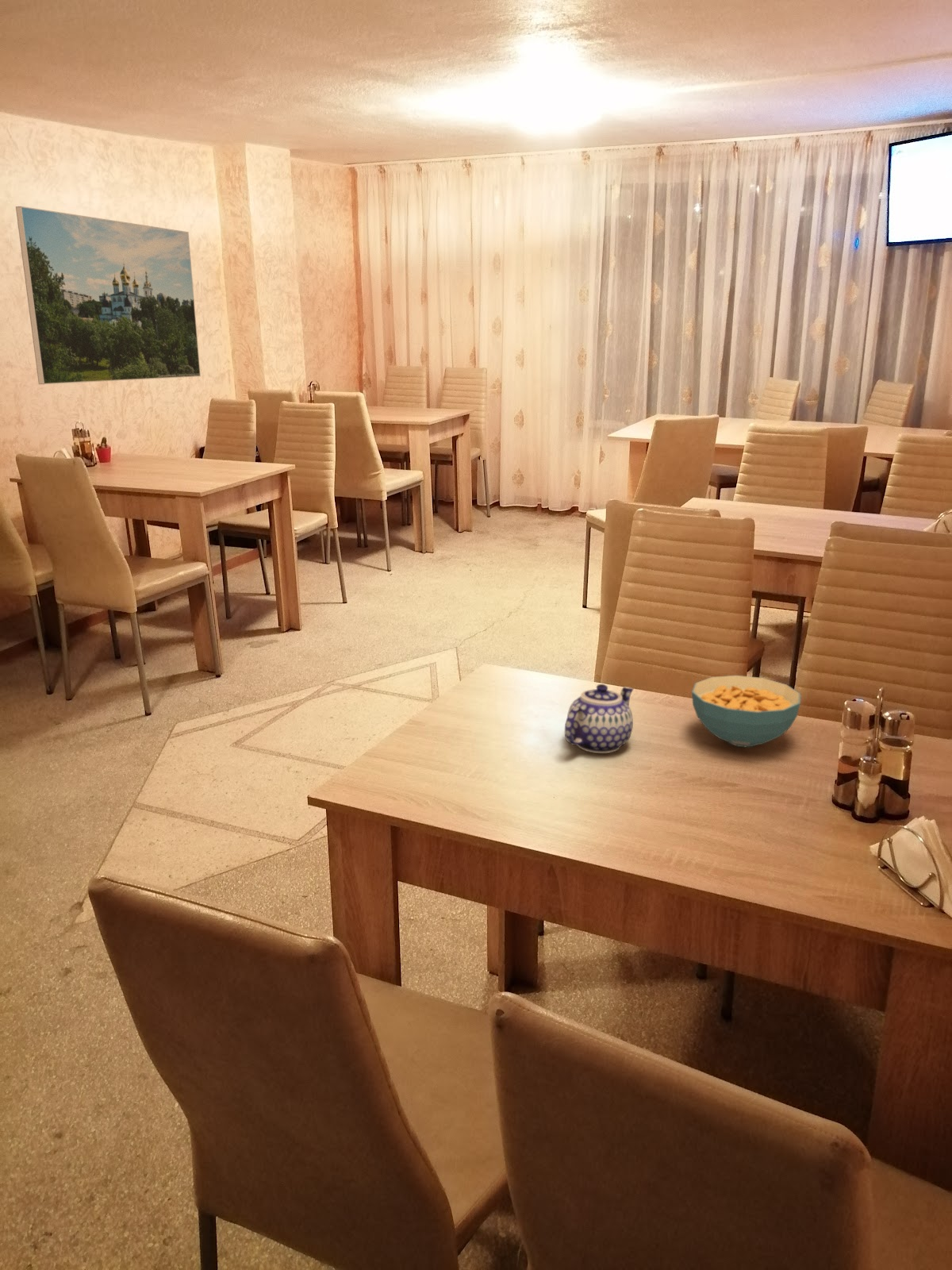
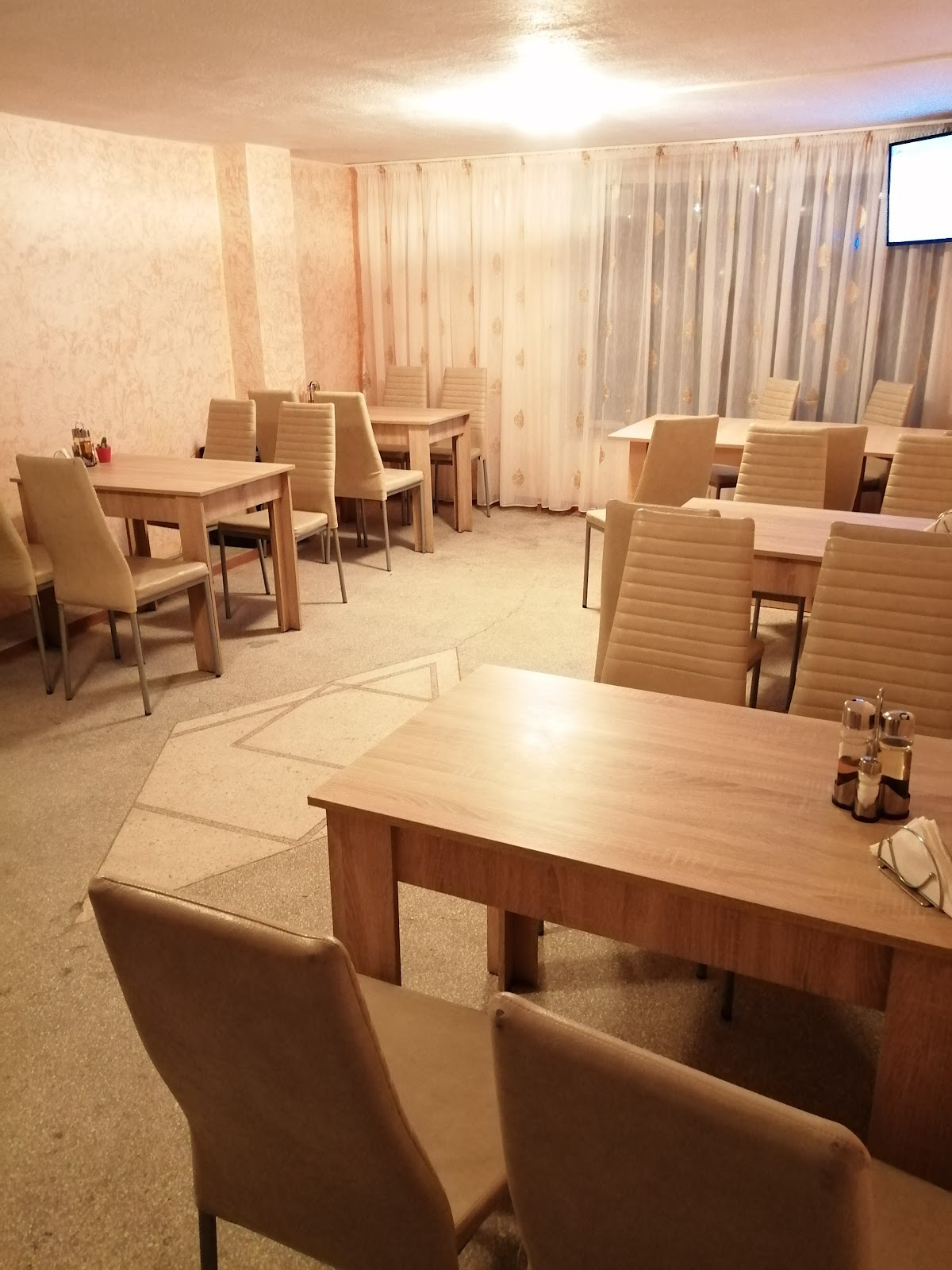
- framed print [15,206,202,385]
- teapot [564,683,634,754]
- cereal bowl [691,675,801,748]
